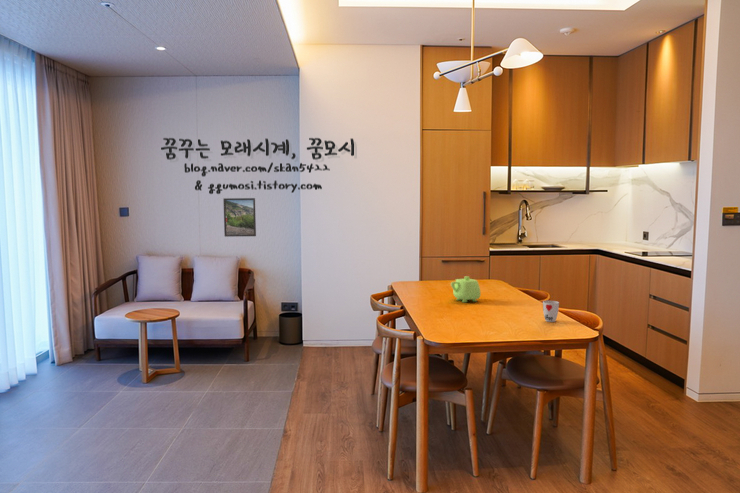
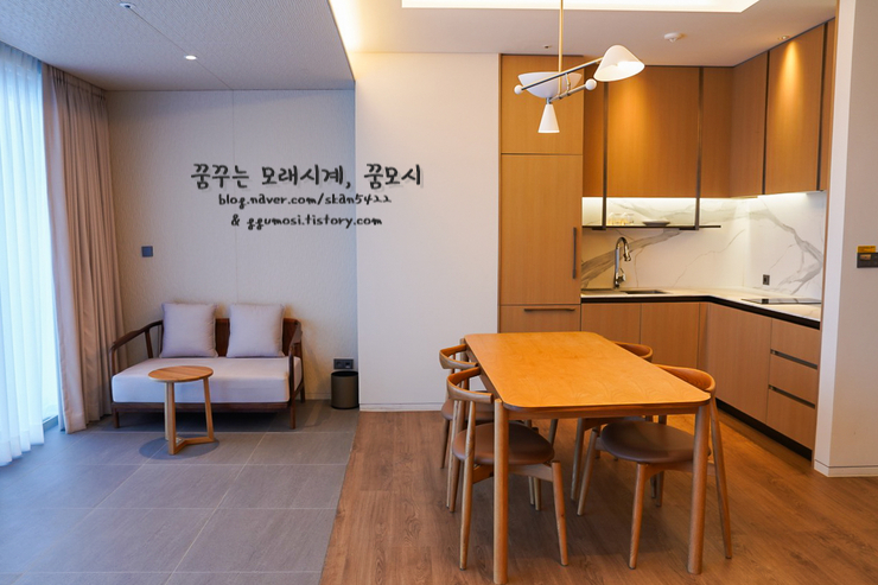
- teapot [450,275,482,303]
- cup [542,300,560,323]
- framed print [222,197,257,238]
